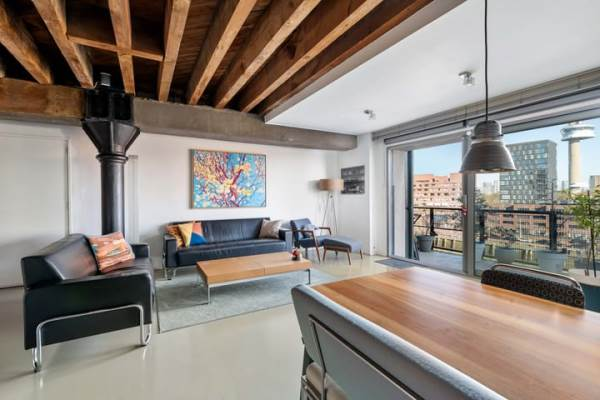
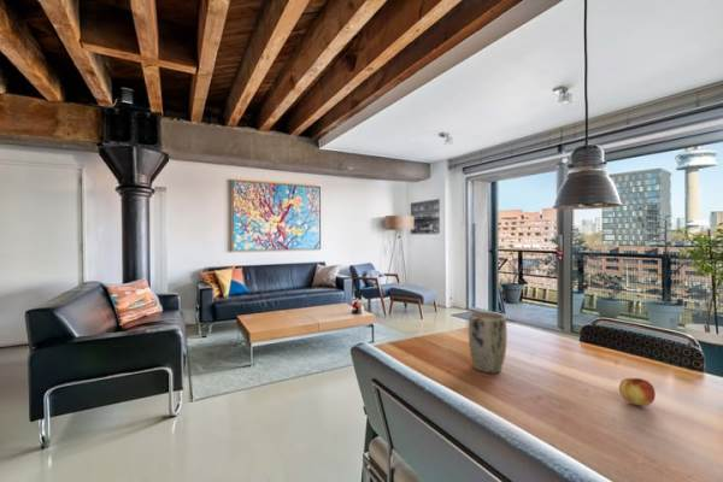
+ fruit [618,377,657,407]
+ plant pot [468,311,509,375]
